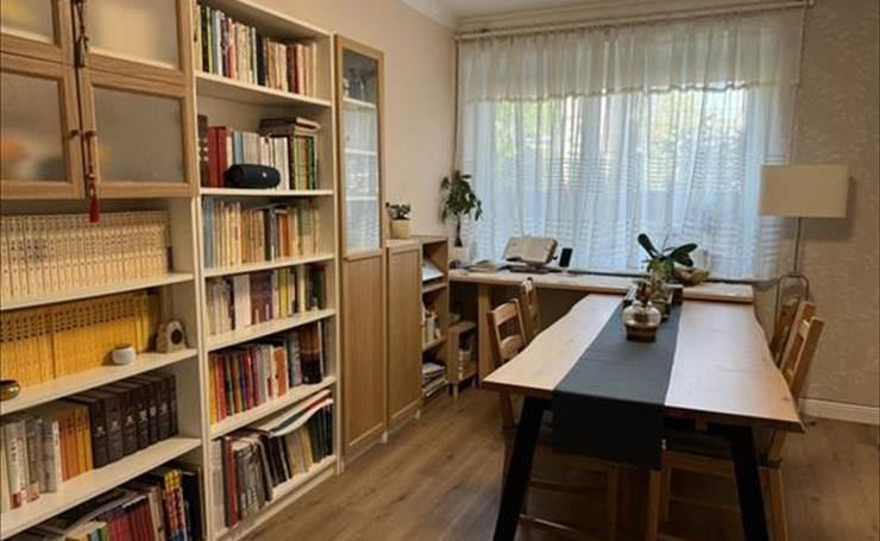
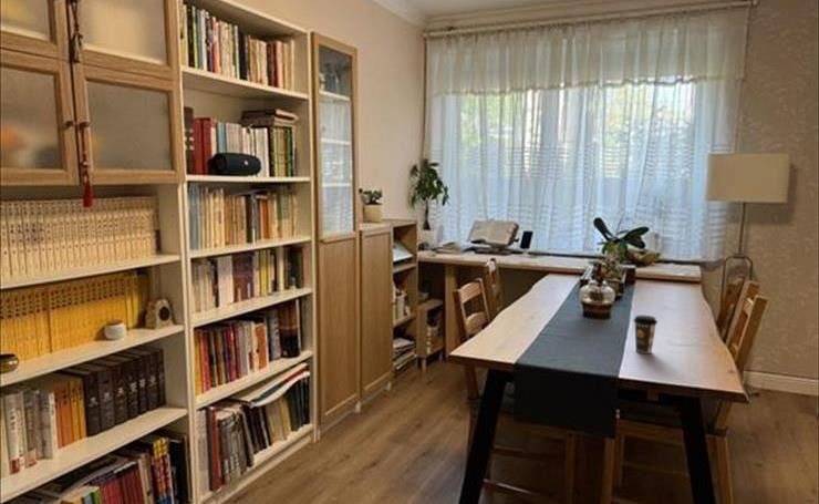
+ coffee cup [632,315,659,354]
